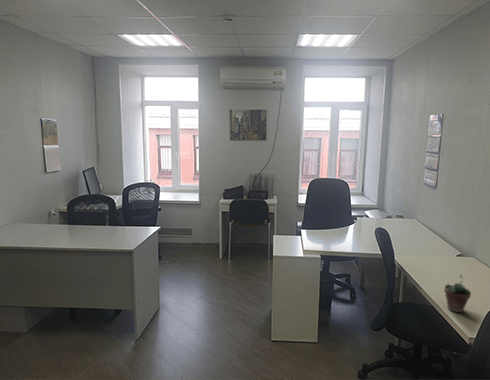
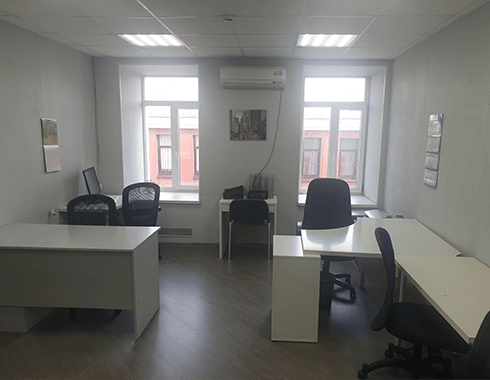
- succulent plant [443,273,472,313]
